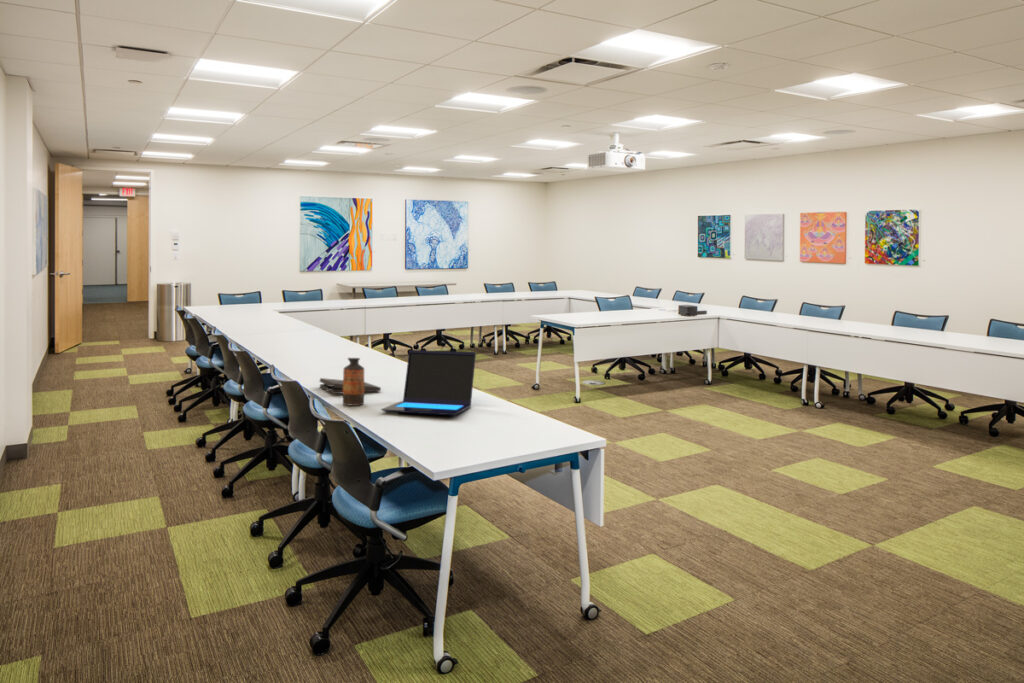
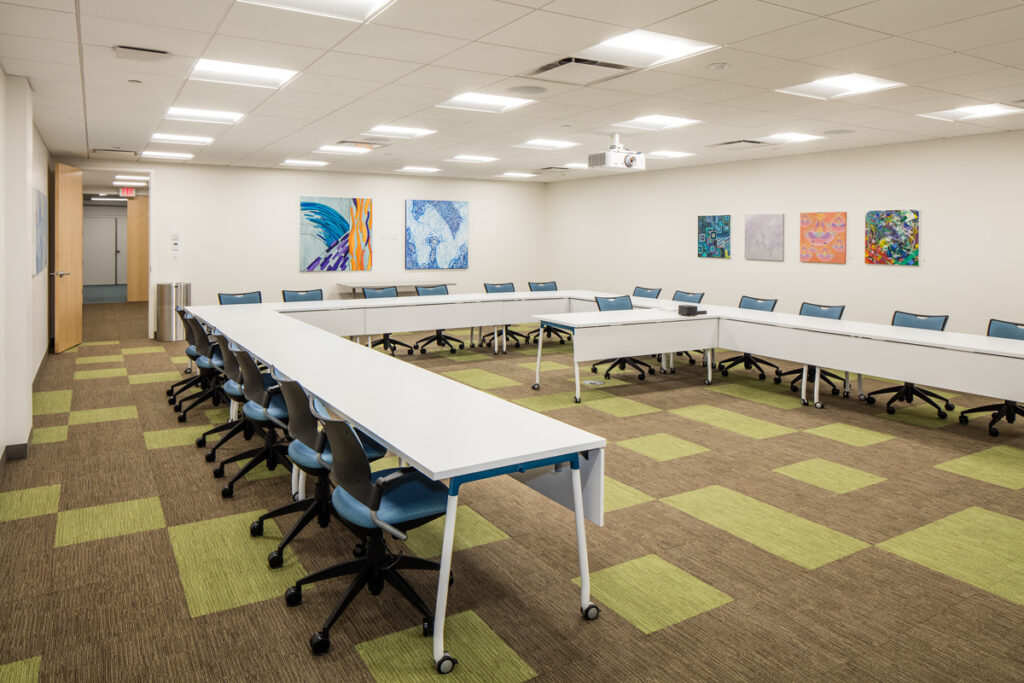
- pizza box [318,377,382,395]
- laptop [380,349,477,416]
- bottle [342,357,365,406]
